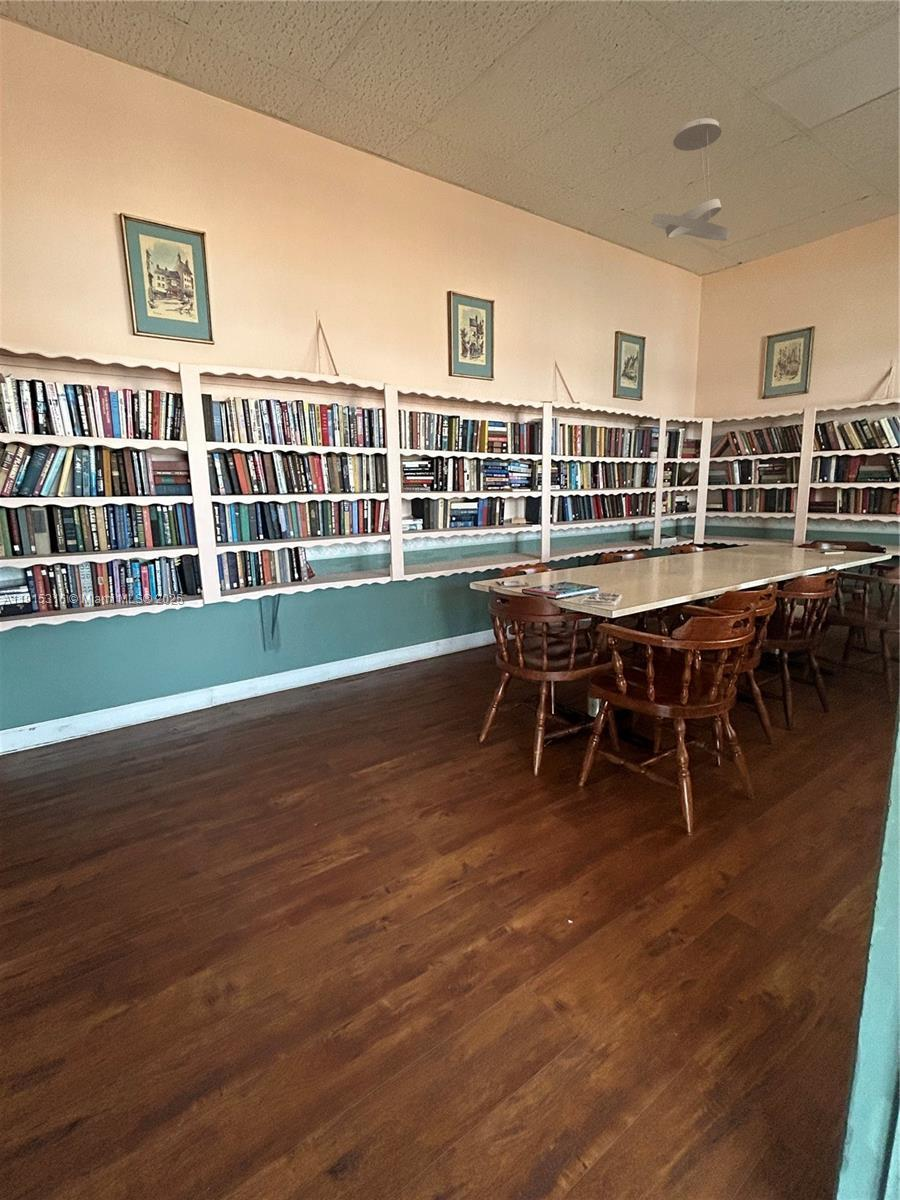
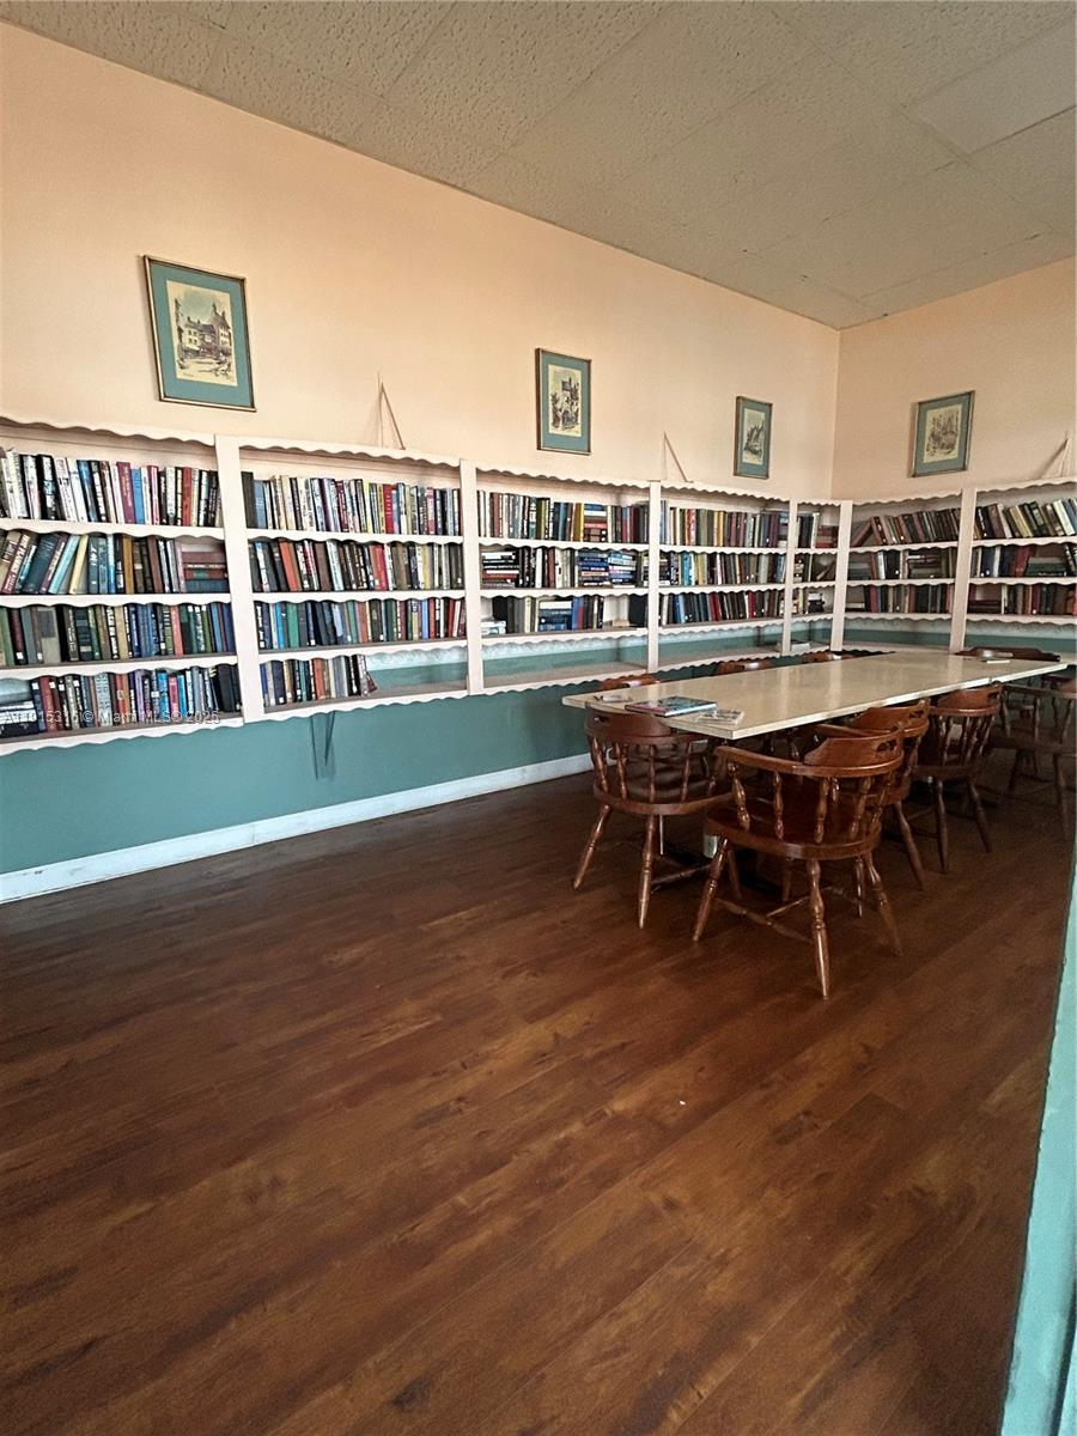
- ceiling light fixture [651,117,731,242]
